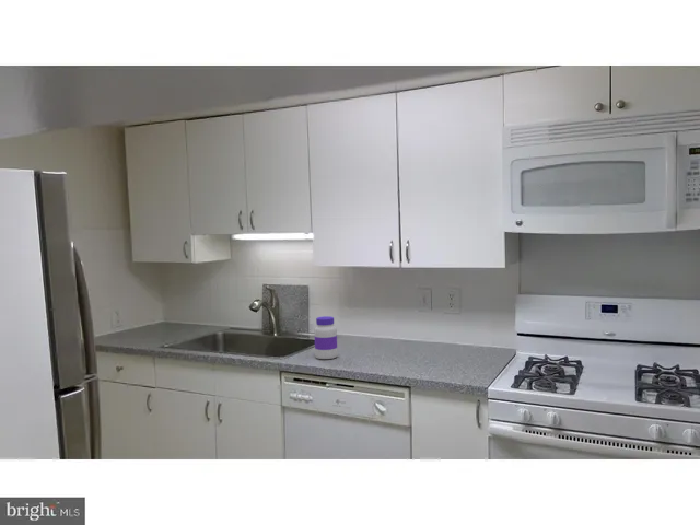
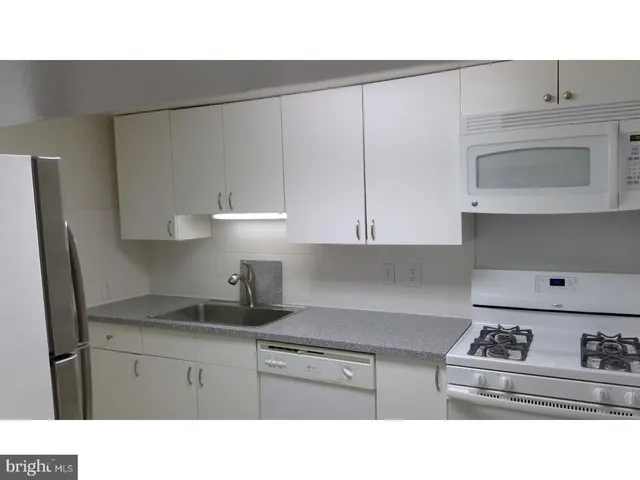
- jar [313,315,339,360]
